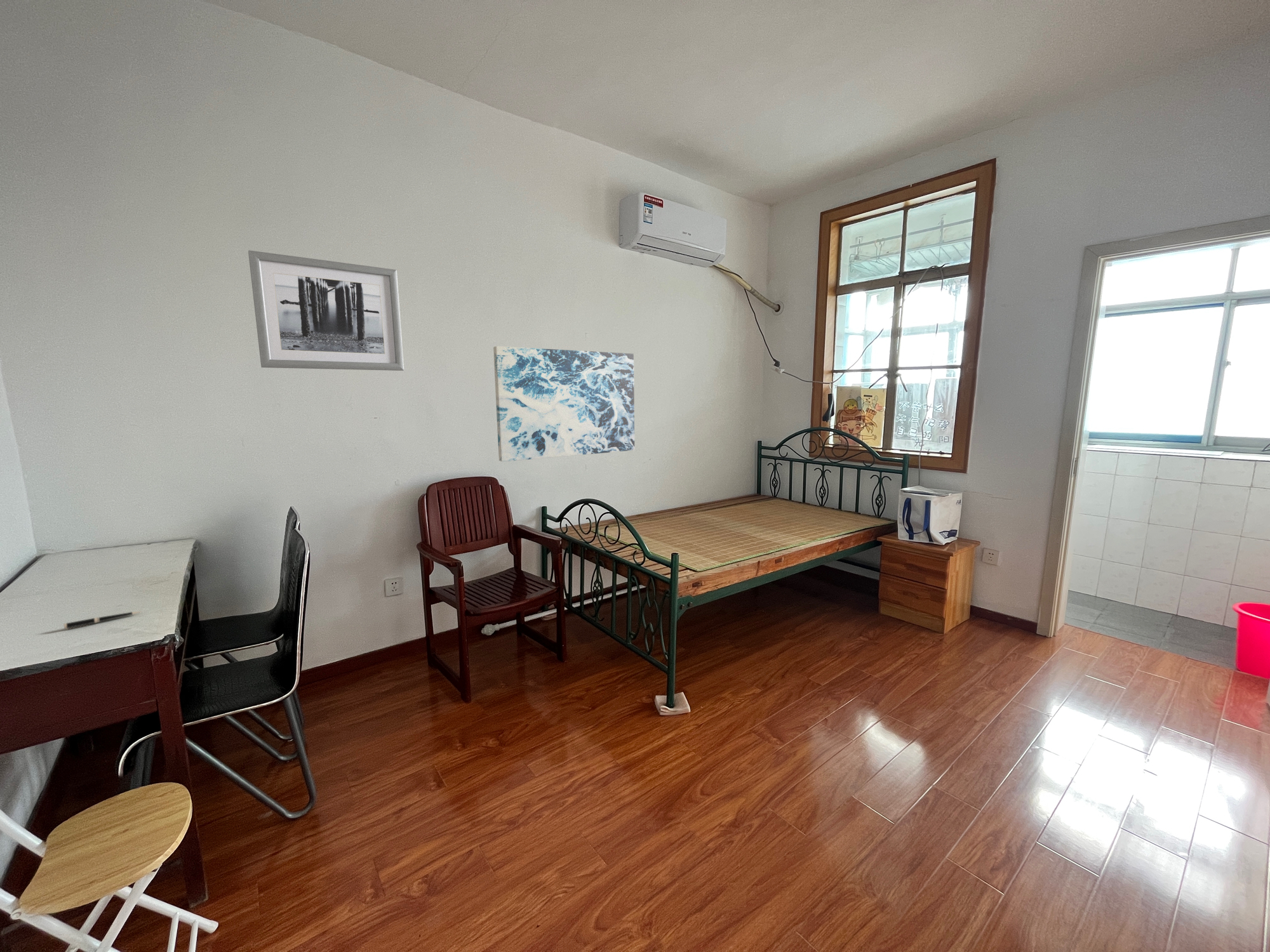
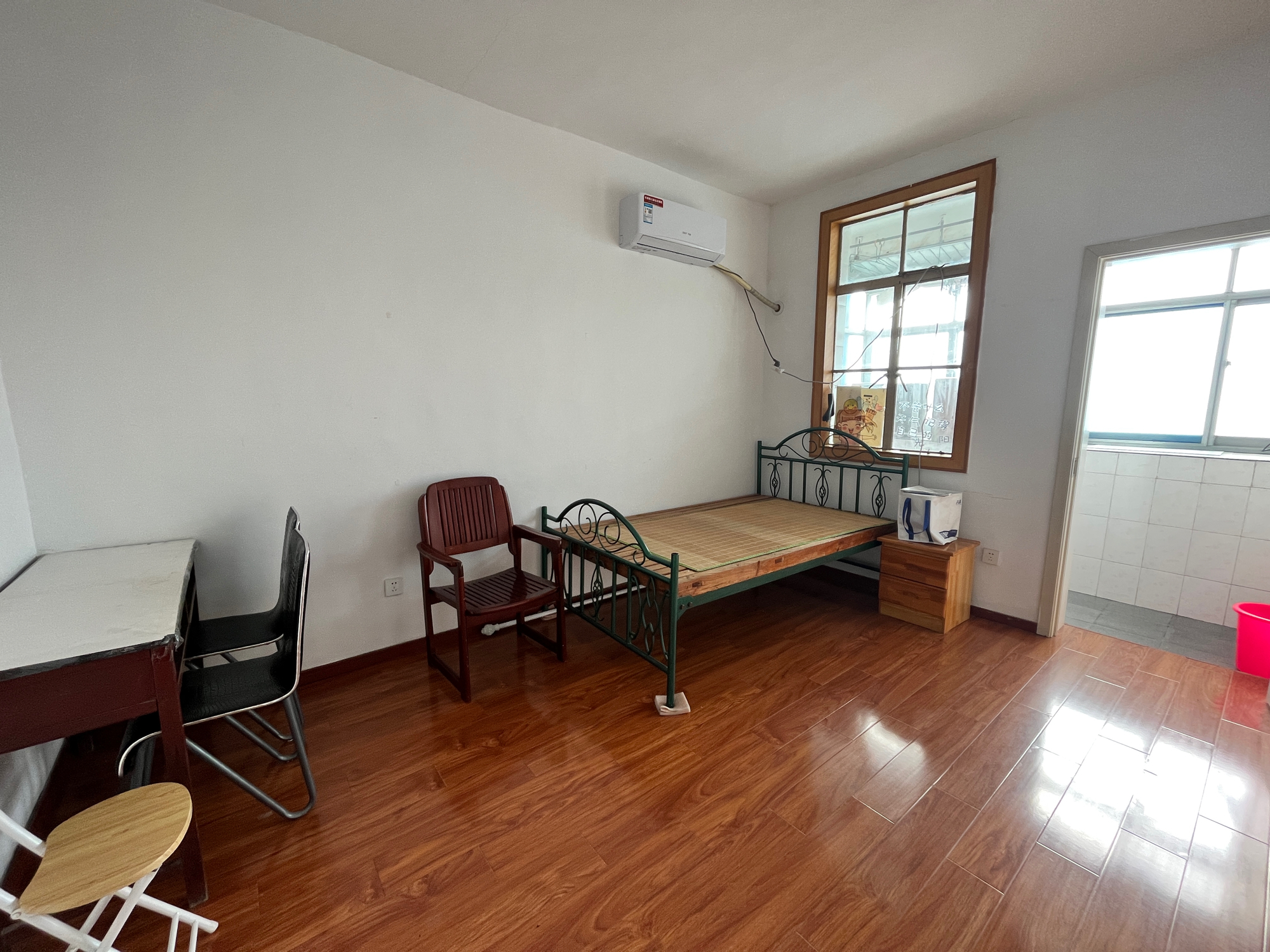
- wall art [248,249,404,371]
- pen [64,611,143,630]
- wall art [493,346,635,462]
